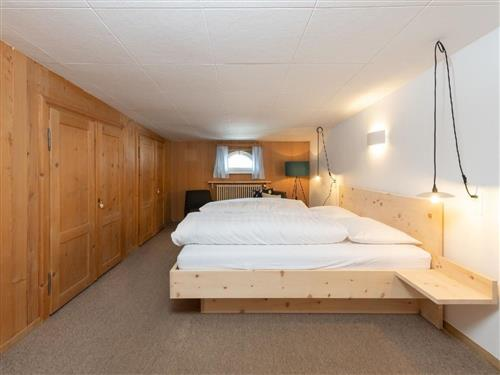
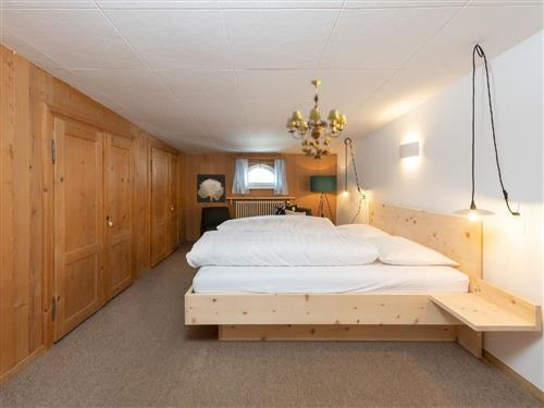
+ wall art [196,173,226,203]
+ chandelier [285,79,348,161]
